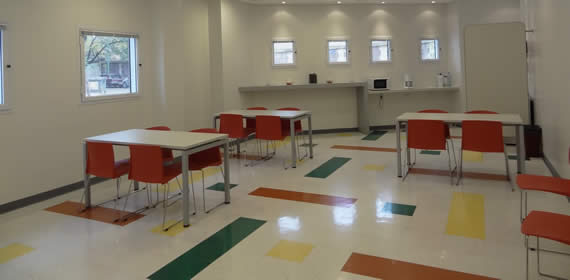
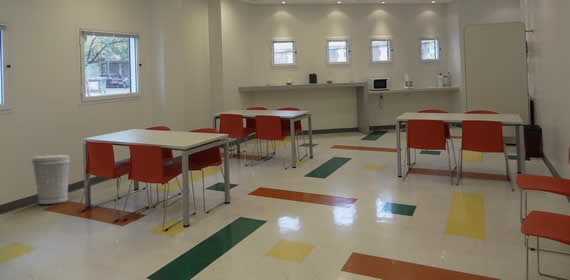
+ trash can [31,153,71,205]
